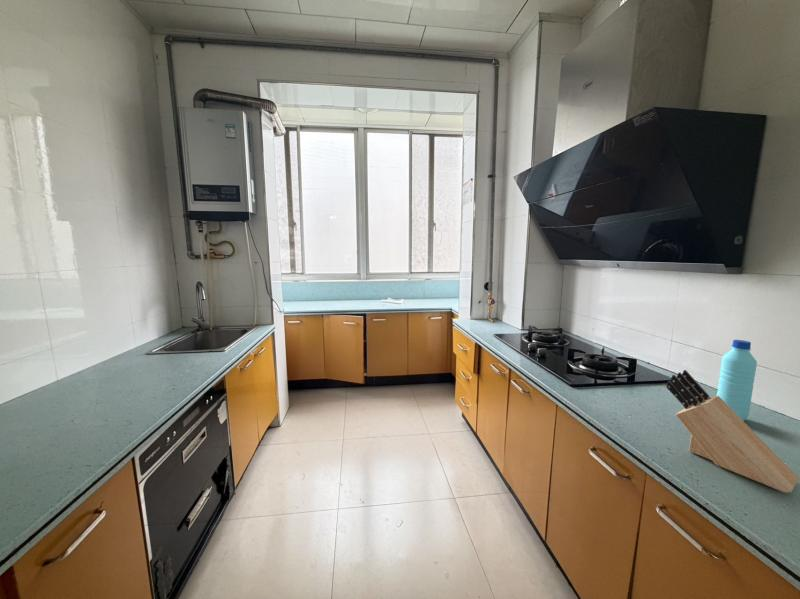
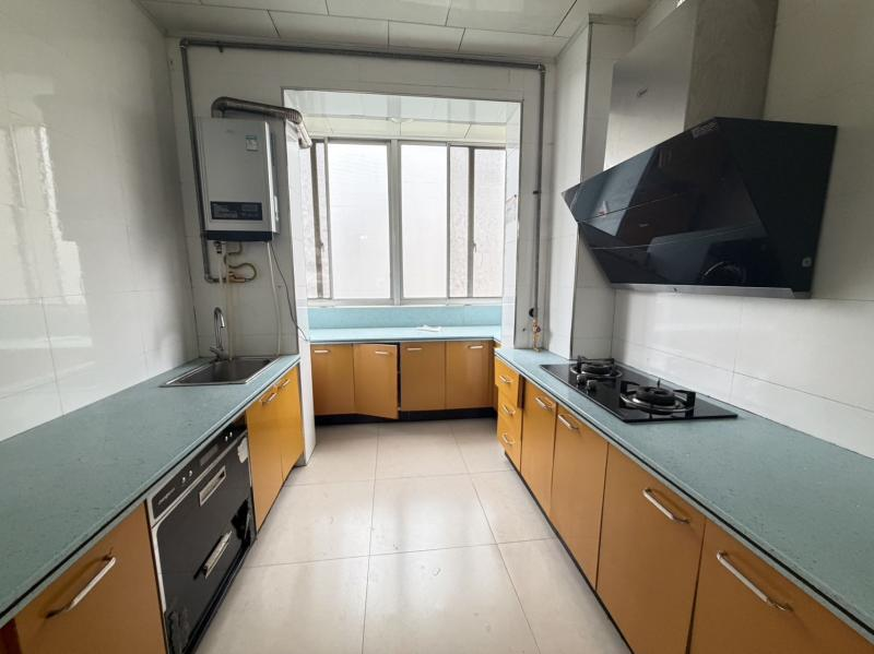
- knife block [665,369,800,494]
- water bottle [716,339,758,422]
